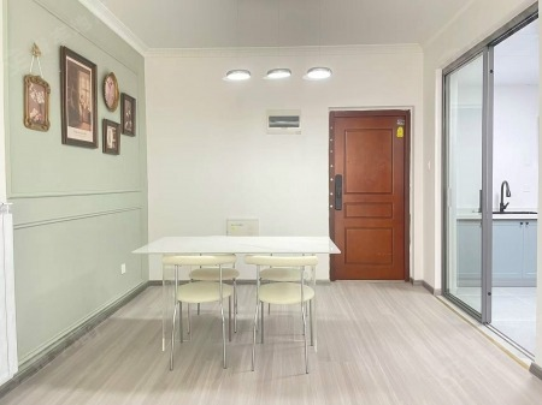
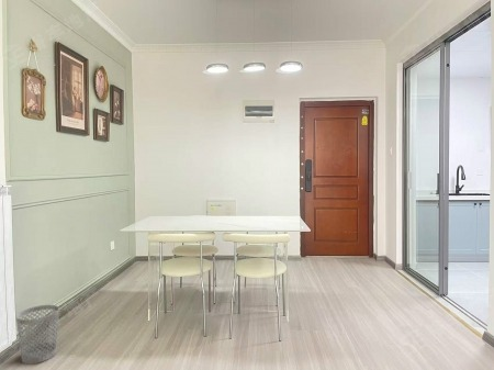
+ wastebasket [15,304,60,366]
